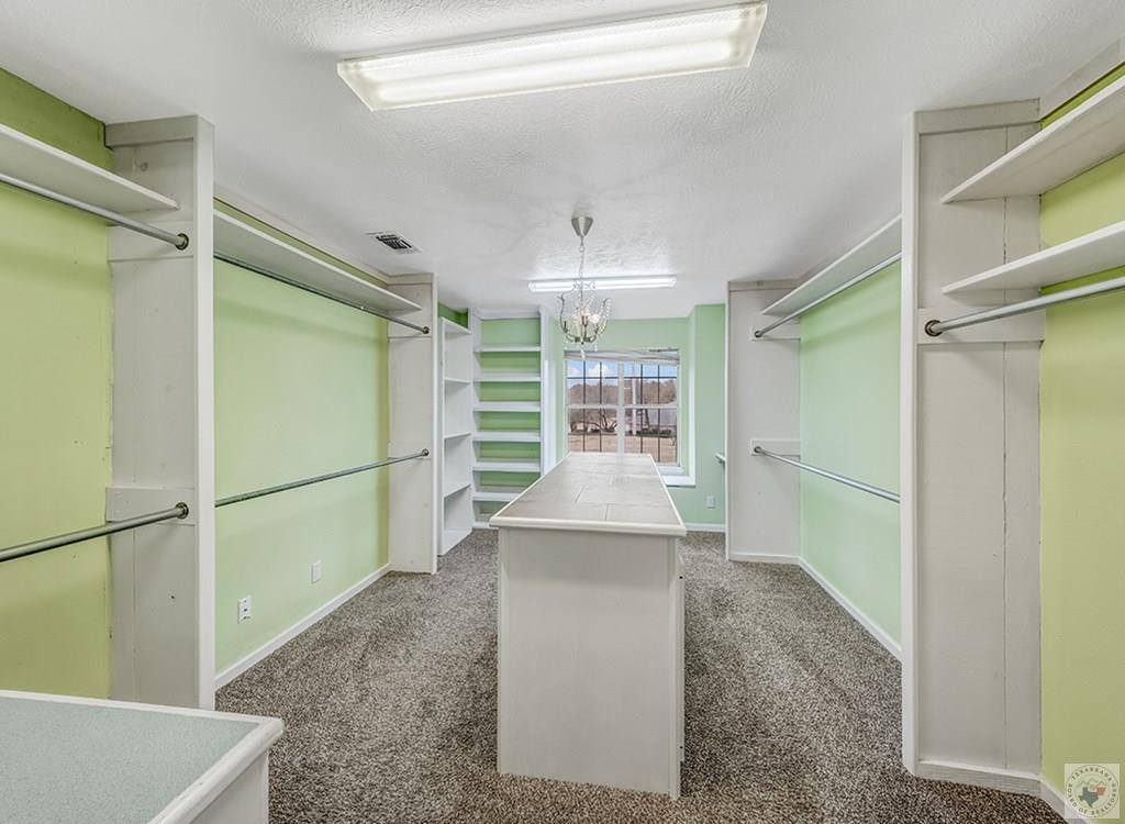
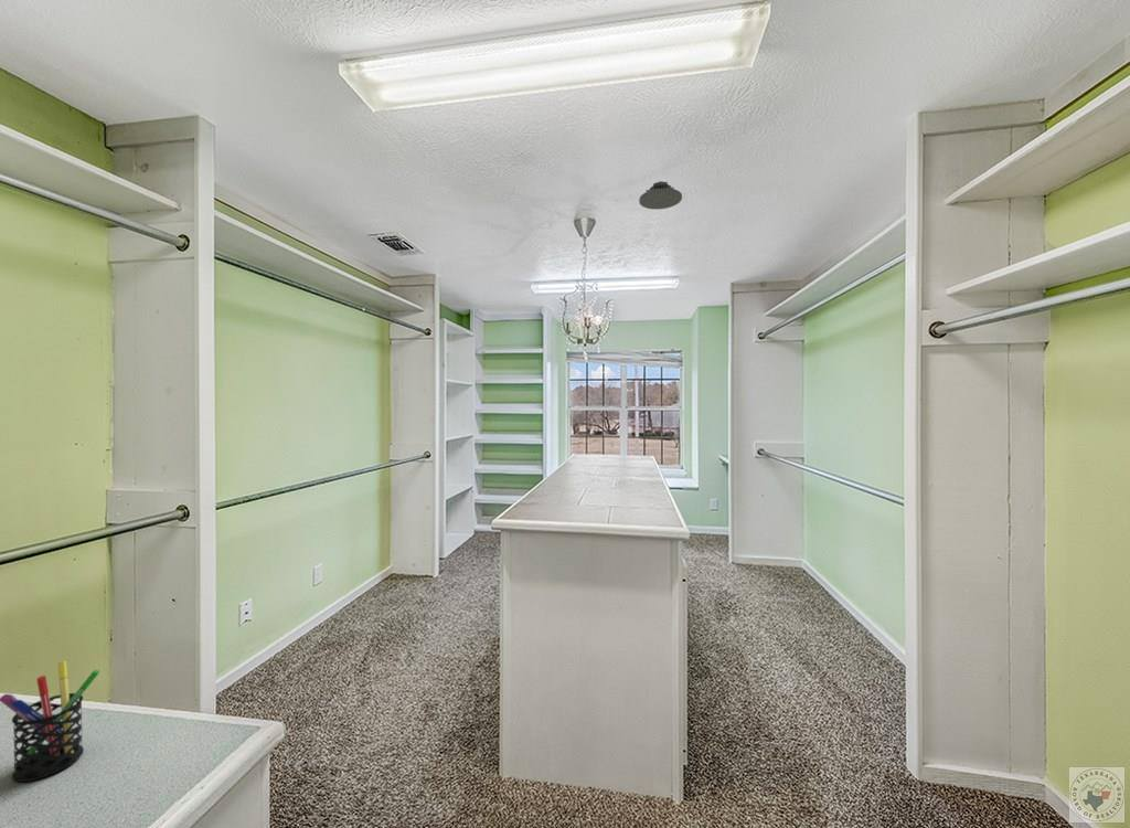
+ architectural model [638,181,683,211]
+ pen holder [0,660,102,783]
